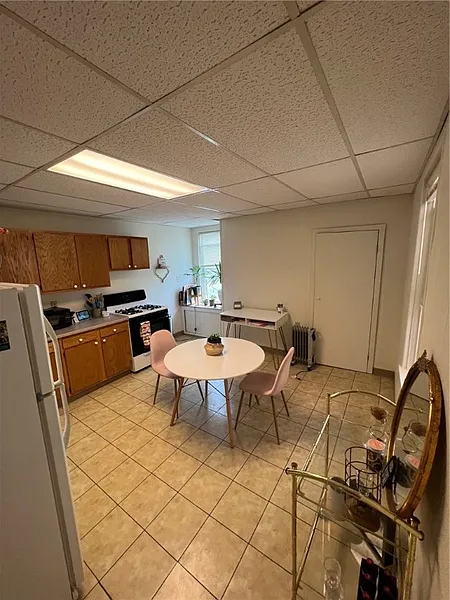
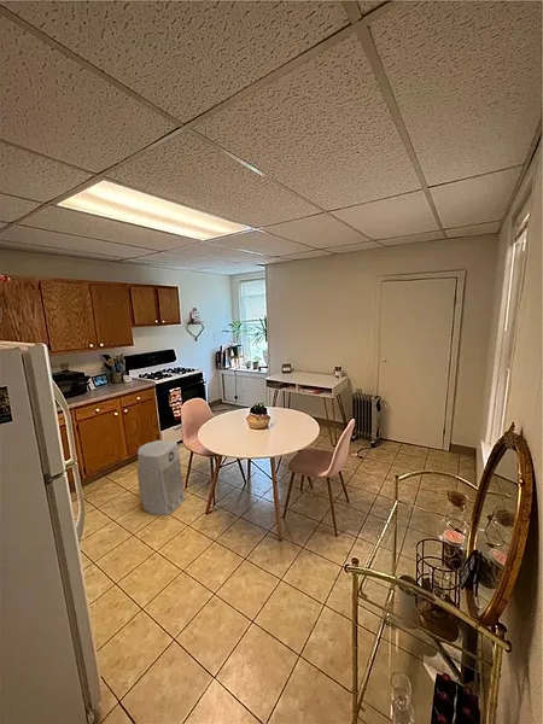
+ air purifier [136,439,186,516]
